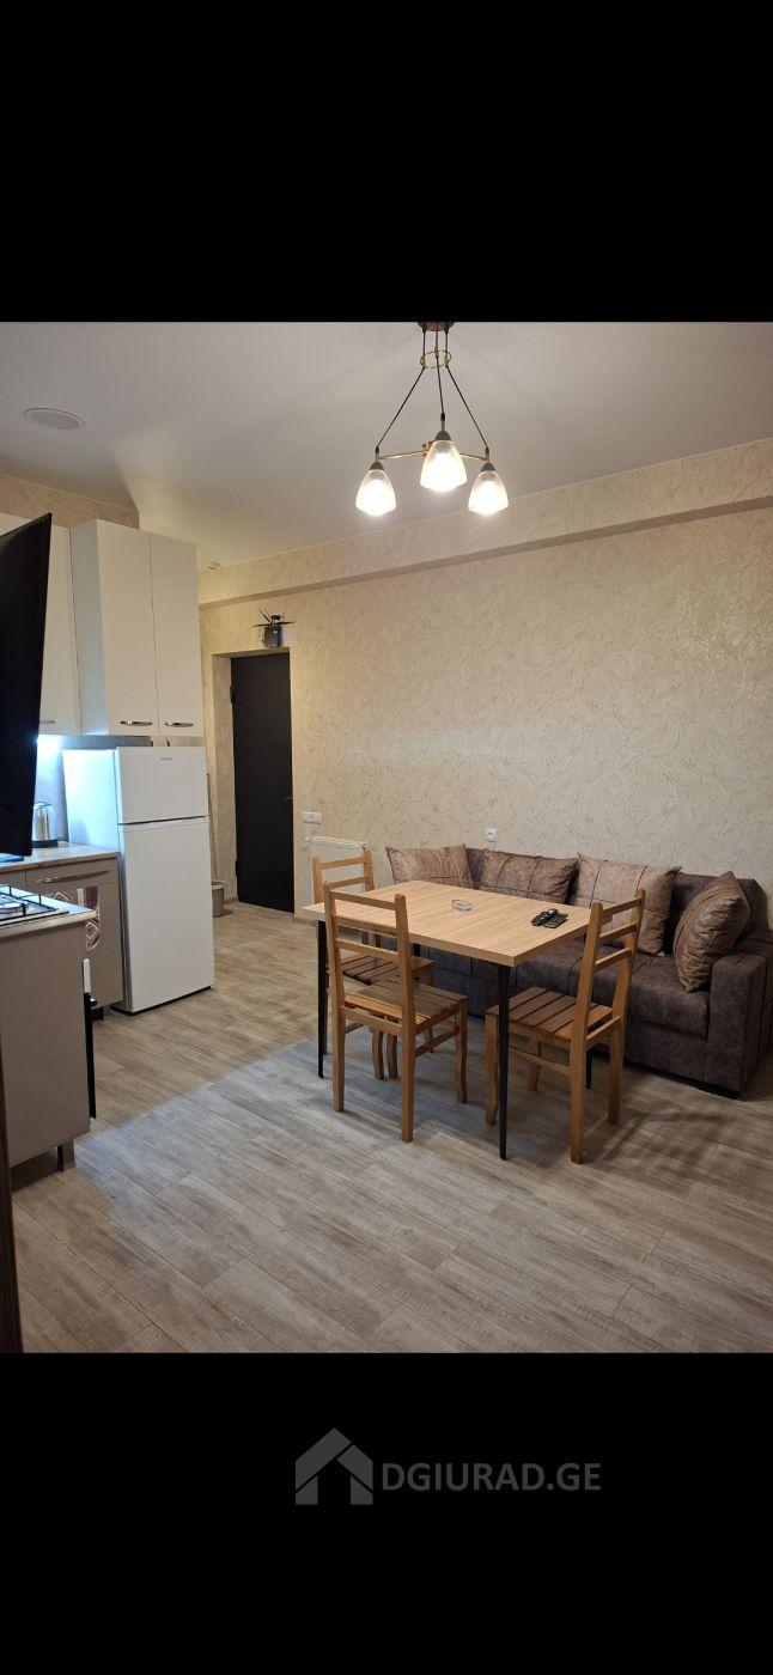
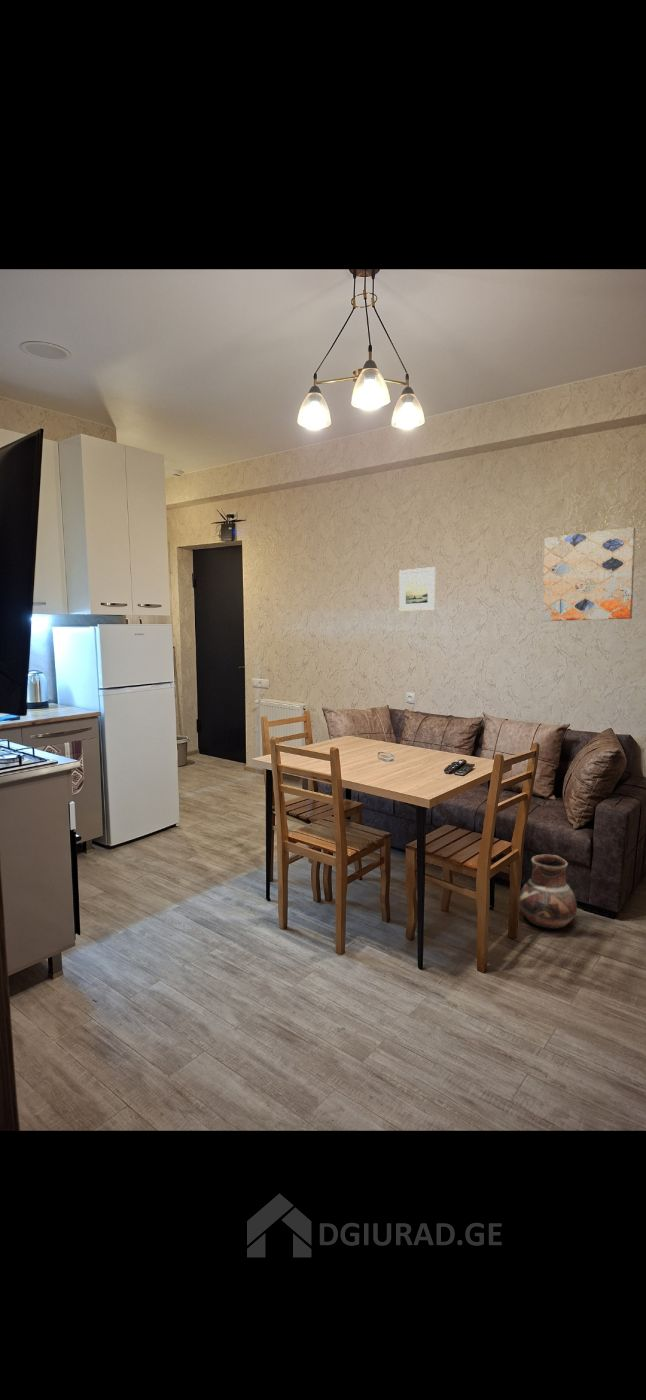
+ ceramic pot [519,854,578,930]
+ wall art [542,526,636,622]
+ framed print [398,566,437,613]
